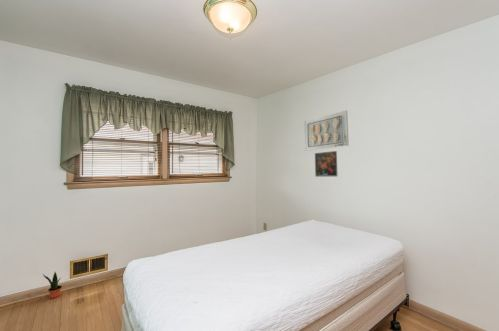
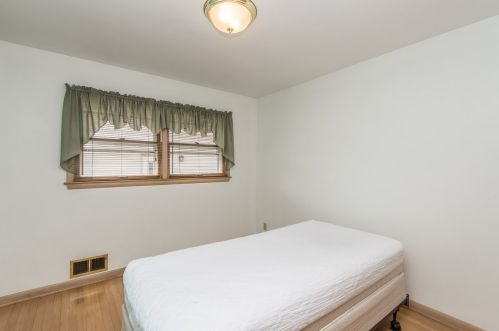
- potted plant [42,271,63,299]
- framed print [303,109,350,151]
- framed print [314,150,338,178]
